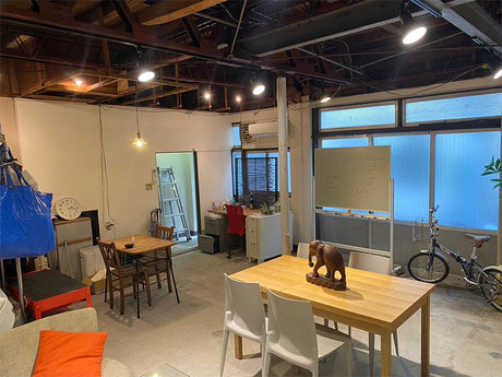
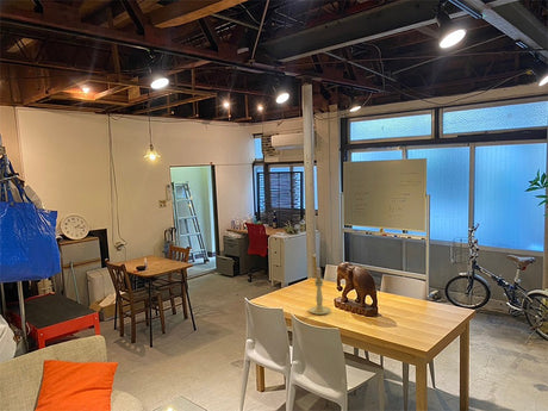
+ candle holder [309,267,332,316]
